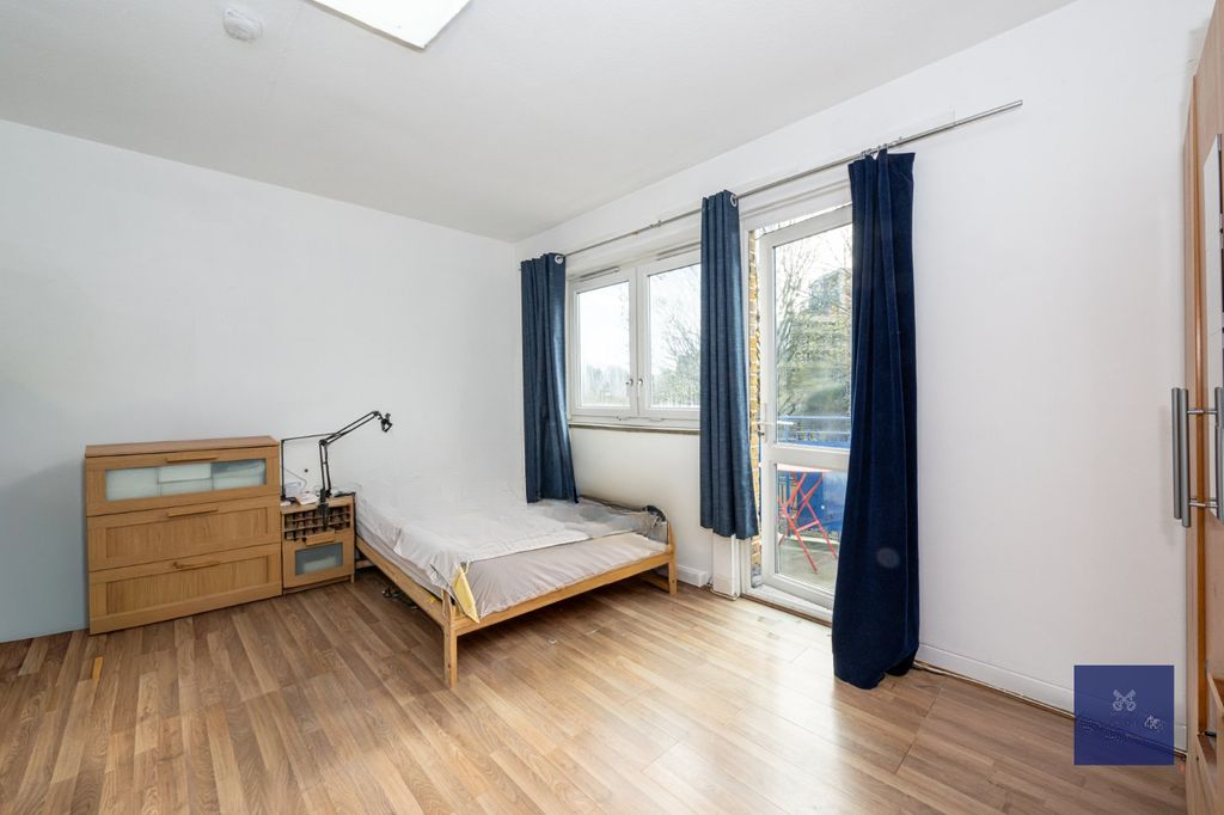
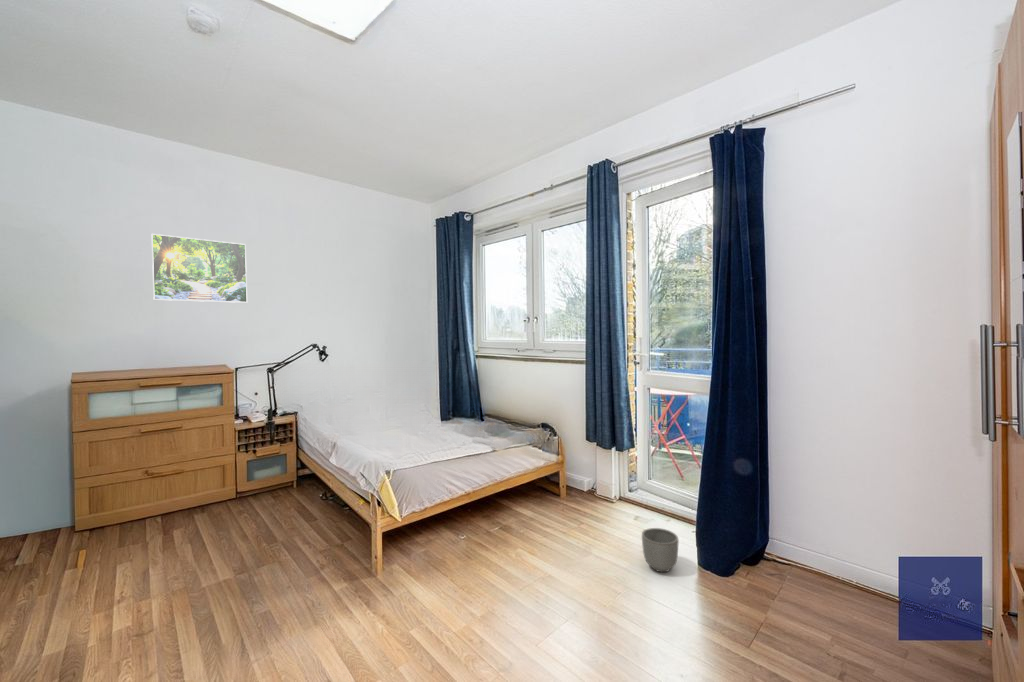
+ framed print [151,233,248,304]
+ planter [641,527,680,573]
